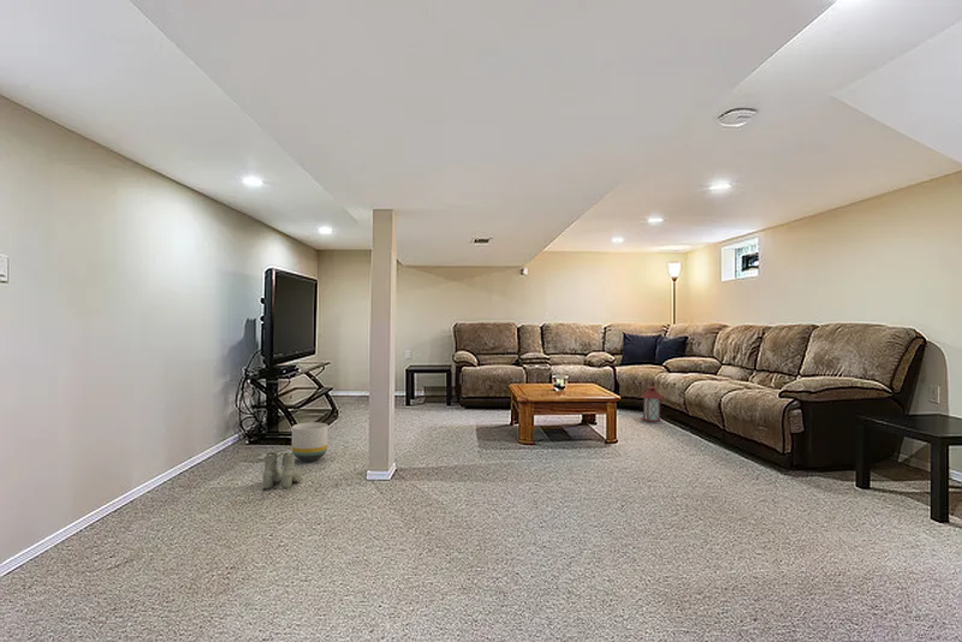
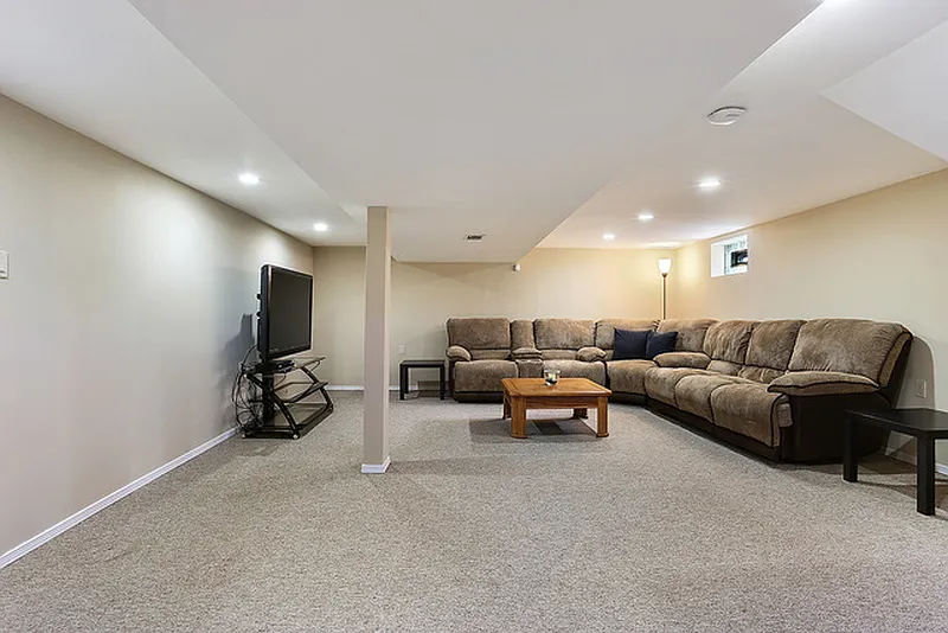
- boots [262,452,302,491]
- lantern [640,378,664,423]
- planter [291,422,329,463]
